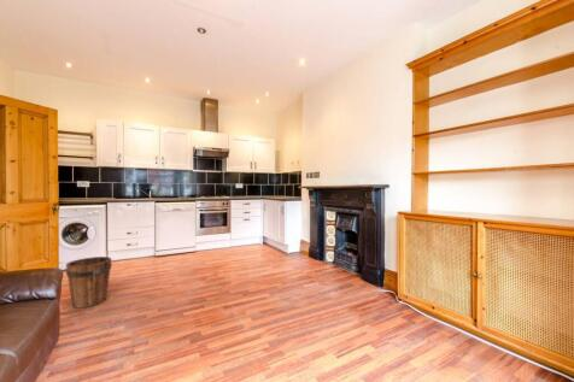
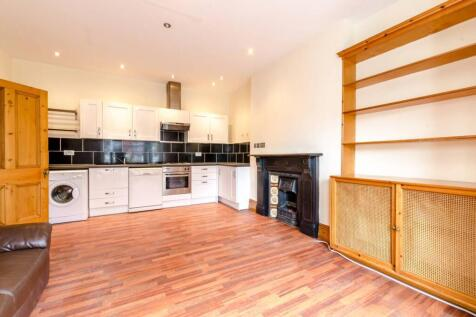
- bucket [65,255,113,310]
